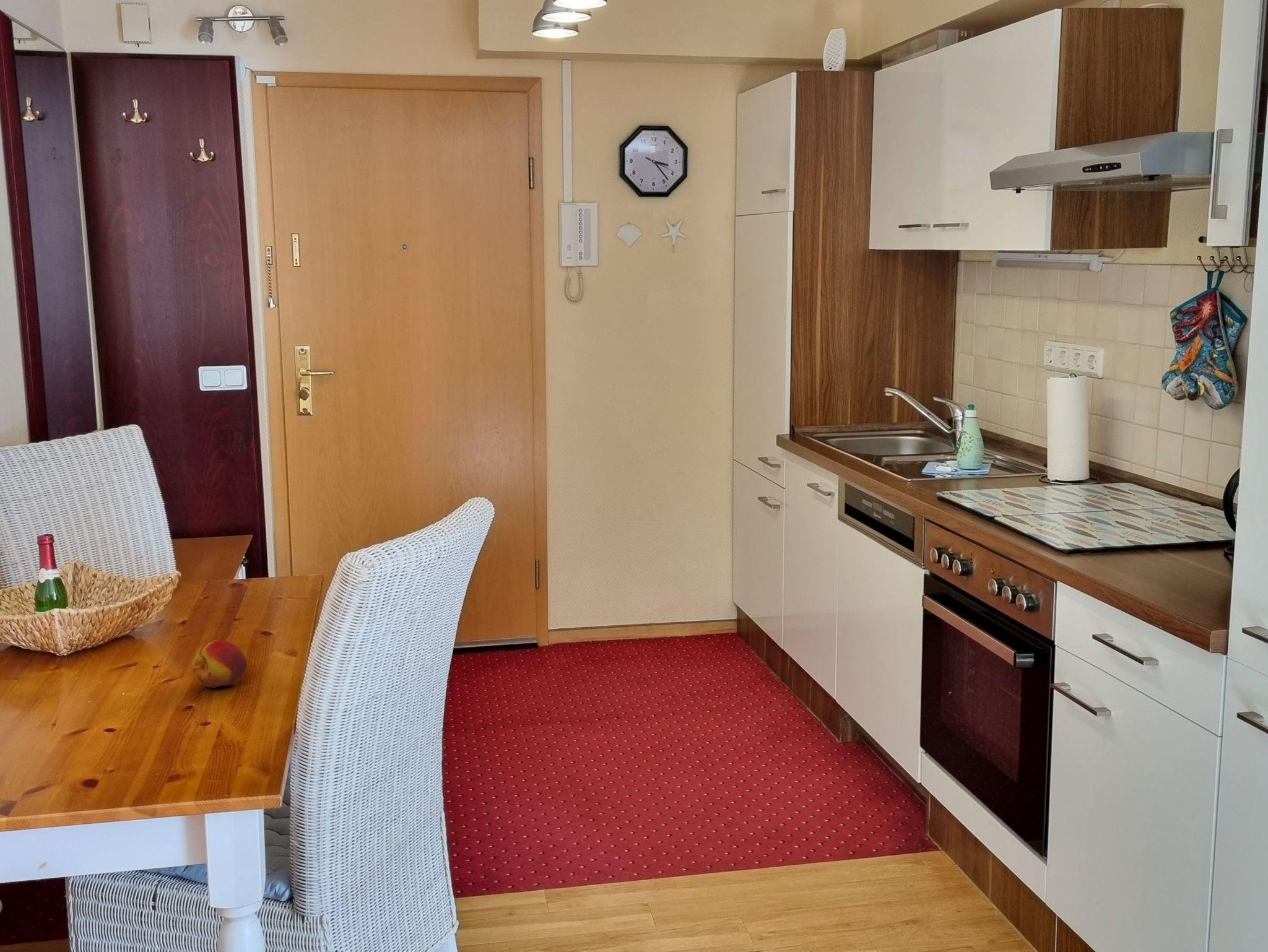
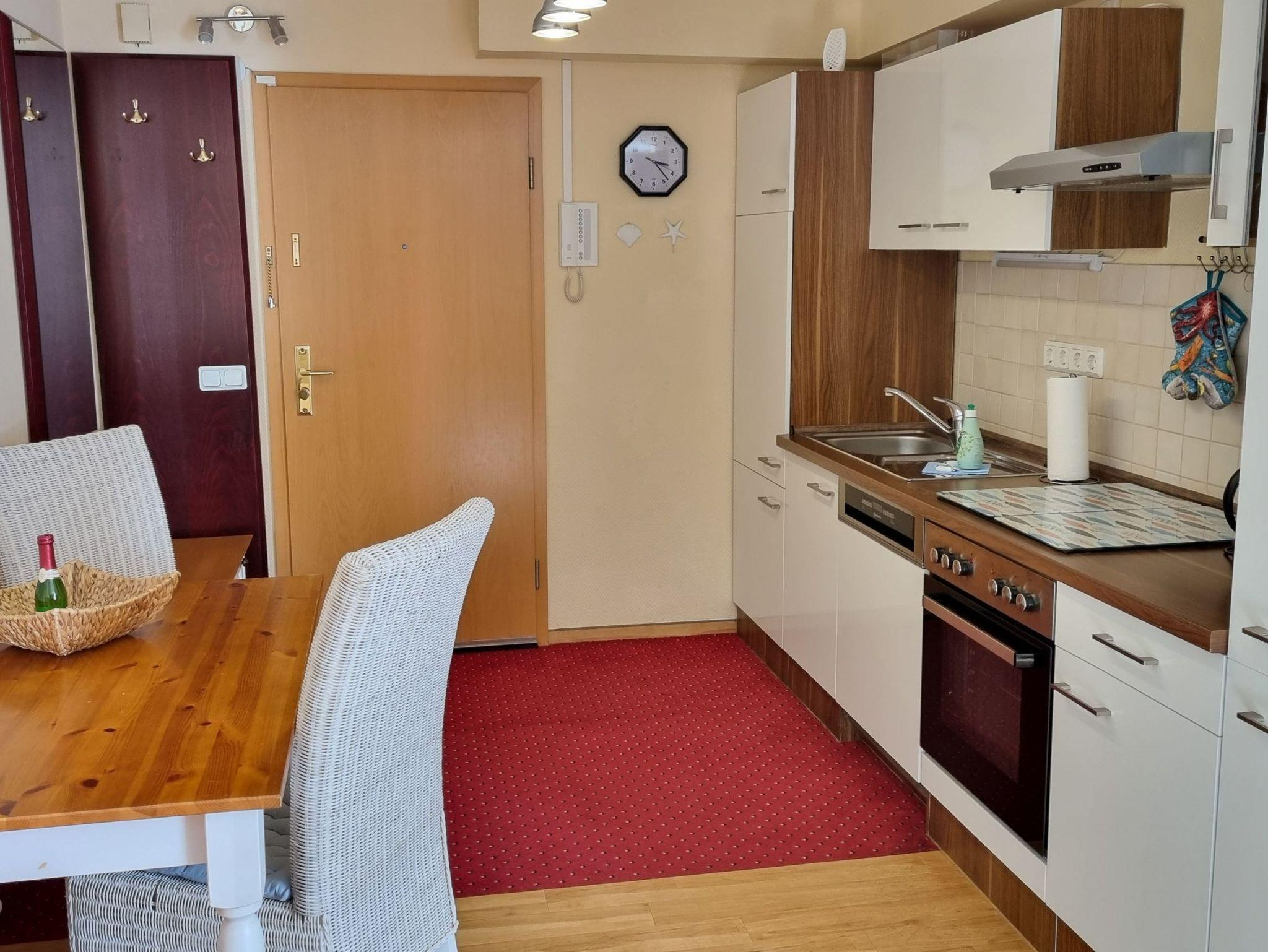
- fruit [191,639,247,688]
